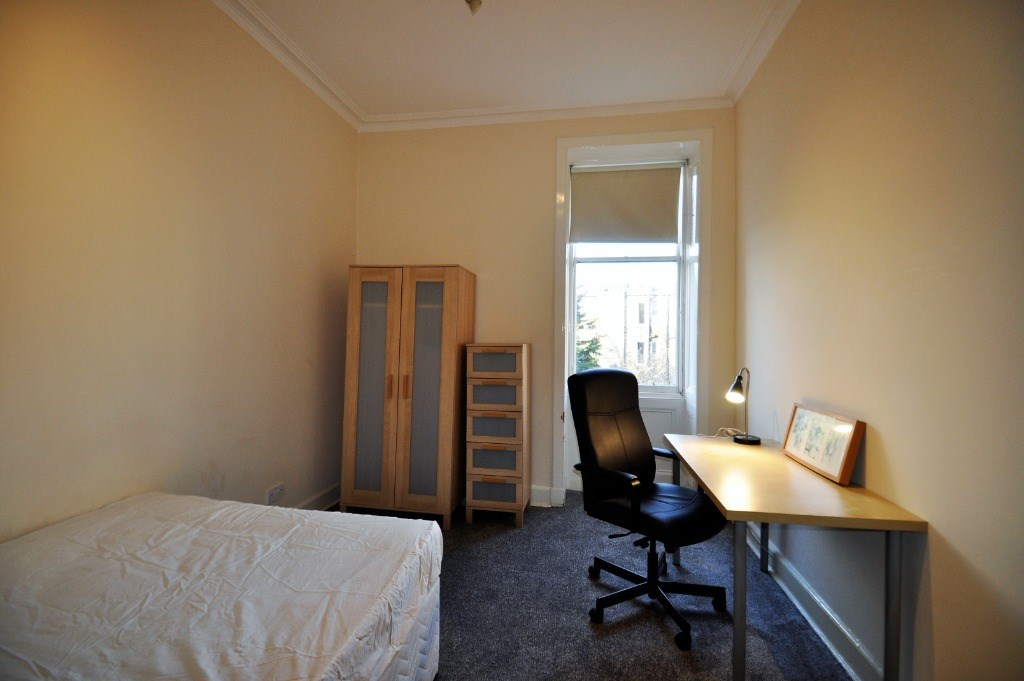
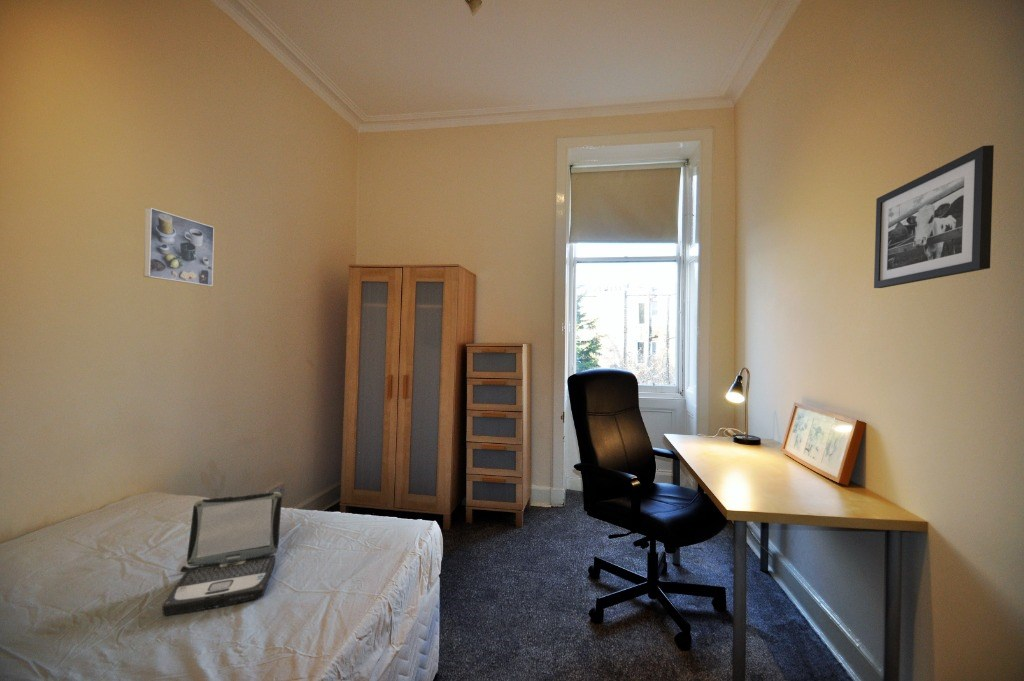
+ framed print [143,207,215,287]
+ laptop [161,491,283,616]
+ picture frame [873,144,995,289]
